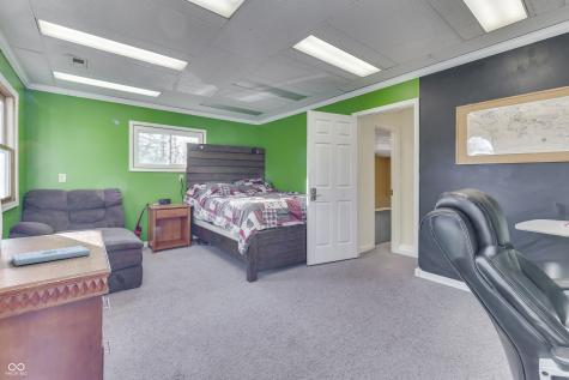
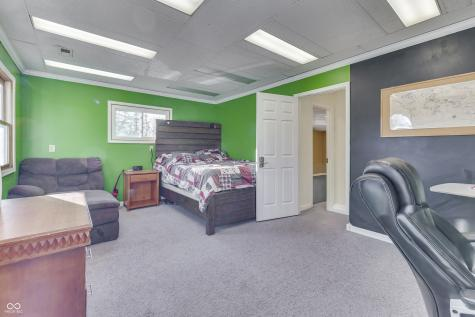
- notepad [11,245,91,266]
